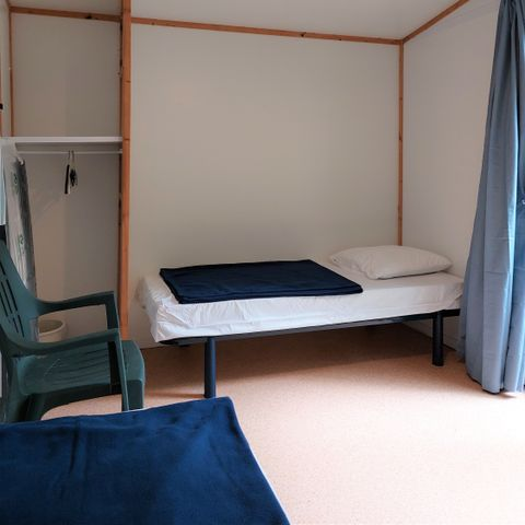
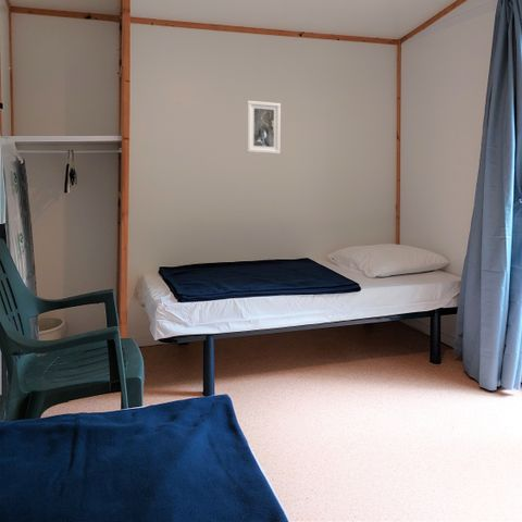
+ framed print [246,100,282,156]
